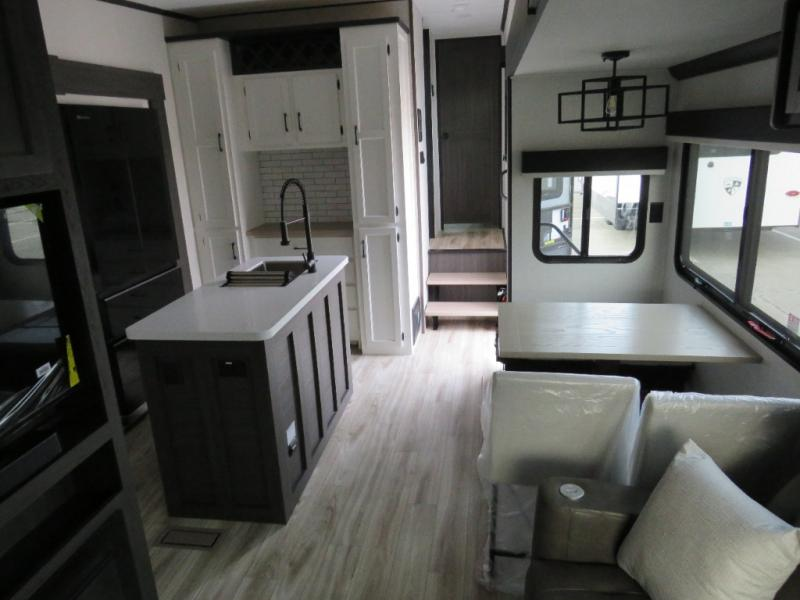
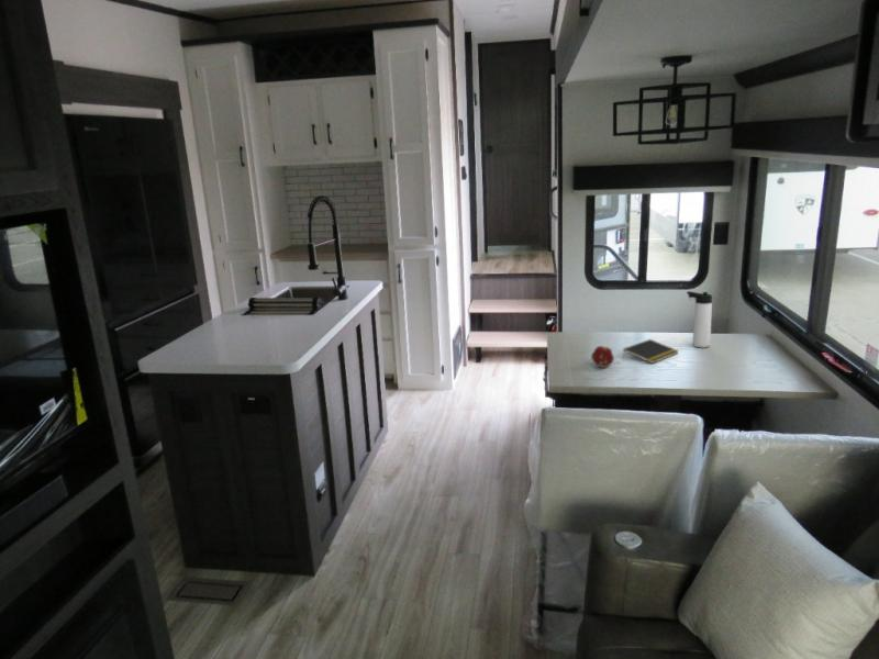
+ thermos bottle [686,290,713,348]
+ notepad [622,338,680,365]
+ fruit [590,345,615,369]
